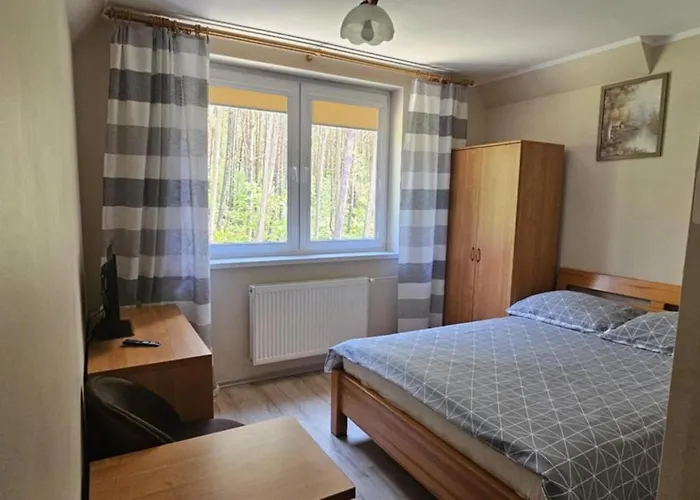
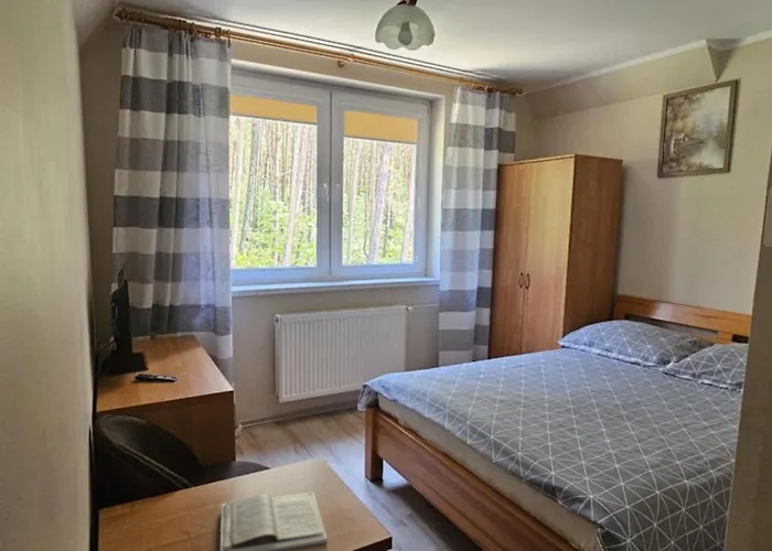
+ book [219,491,329,551]
